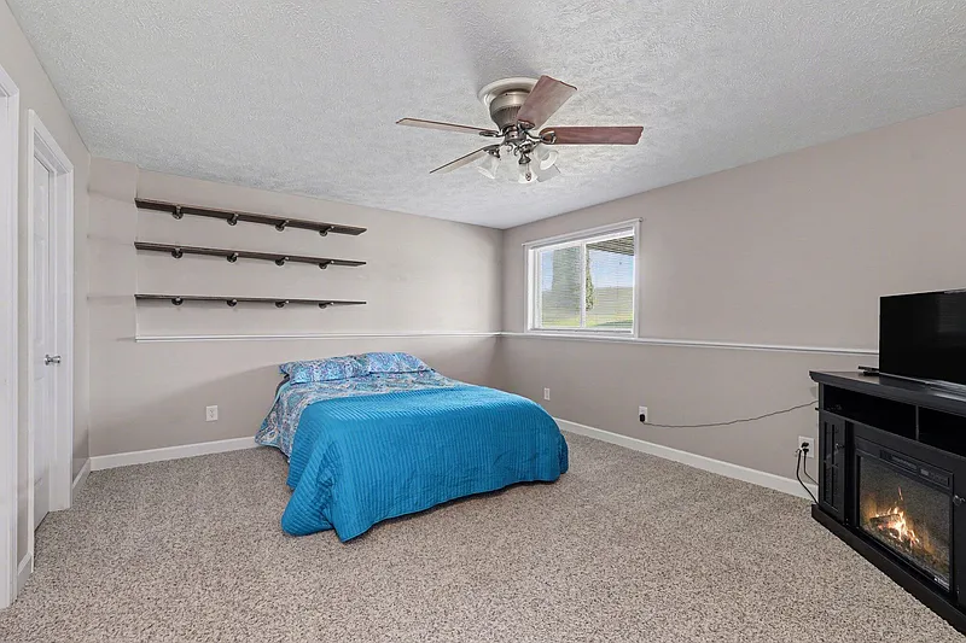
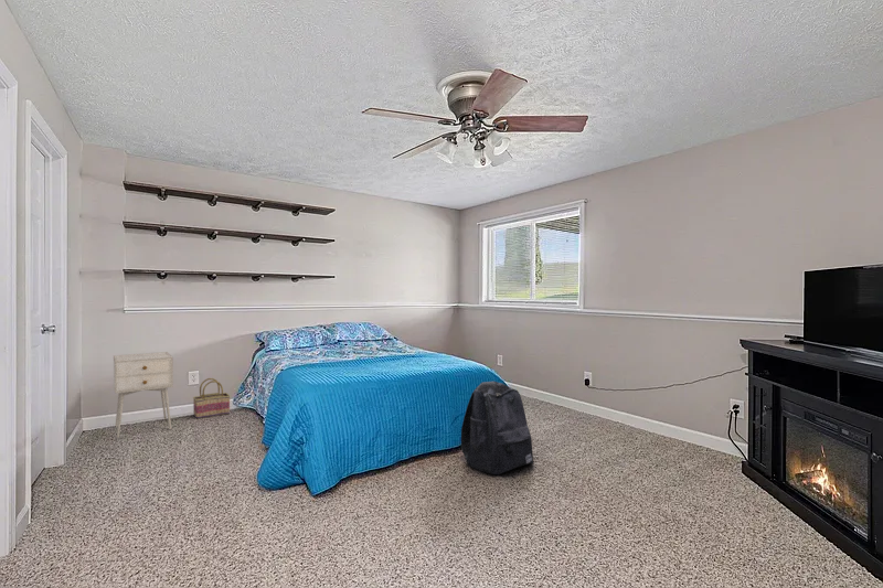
+ nightstand [113,351,174,439]
+ backpack [460,381,534,475]
+ basket [192,377,231,419]
